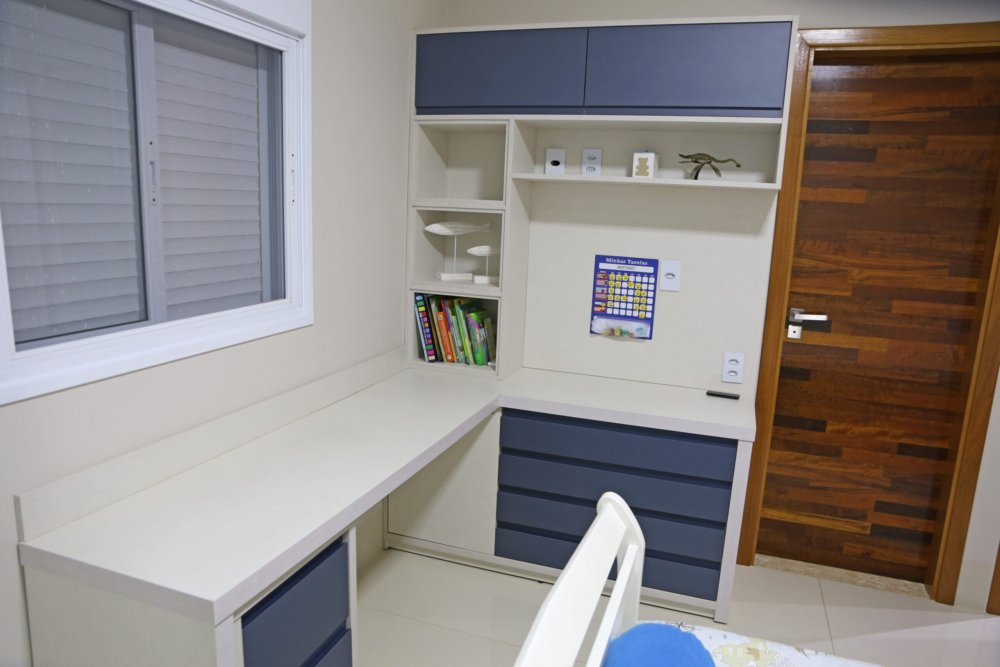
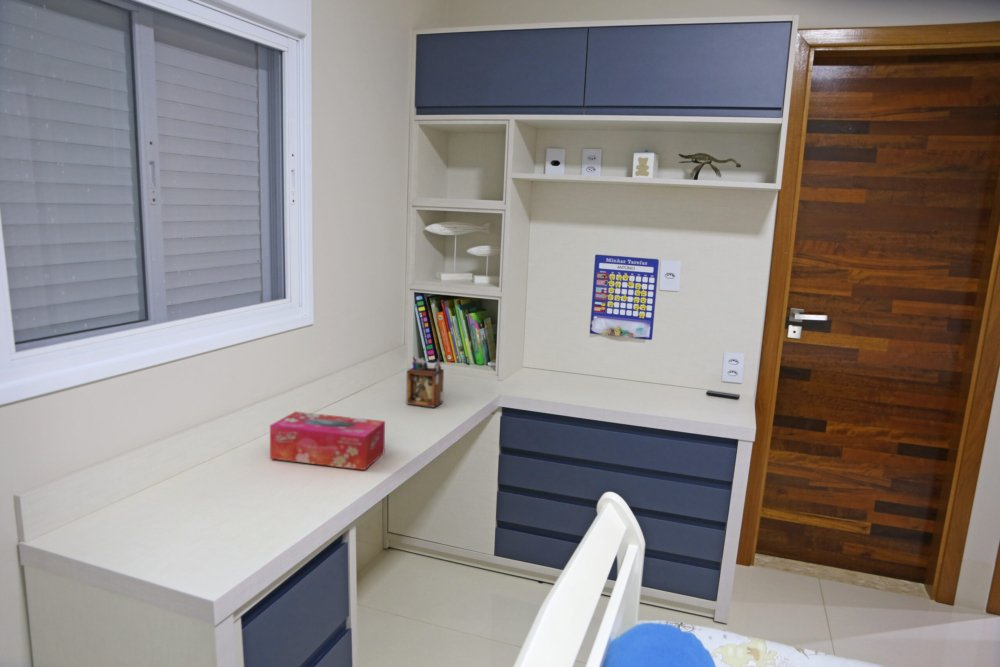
+ tissue box [269,411,386,471]
+ desk organizer [406,355,445,409]
